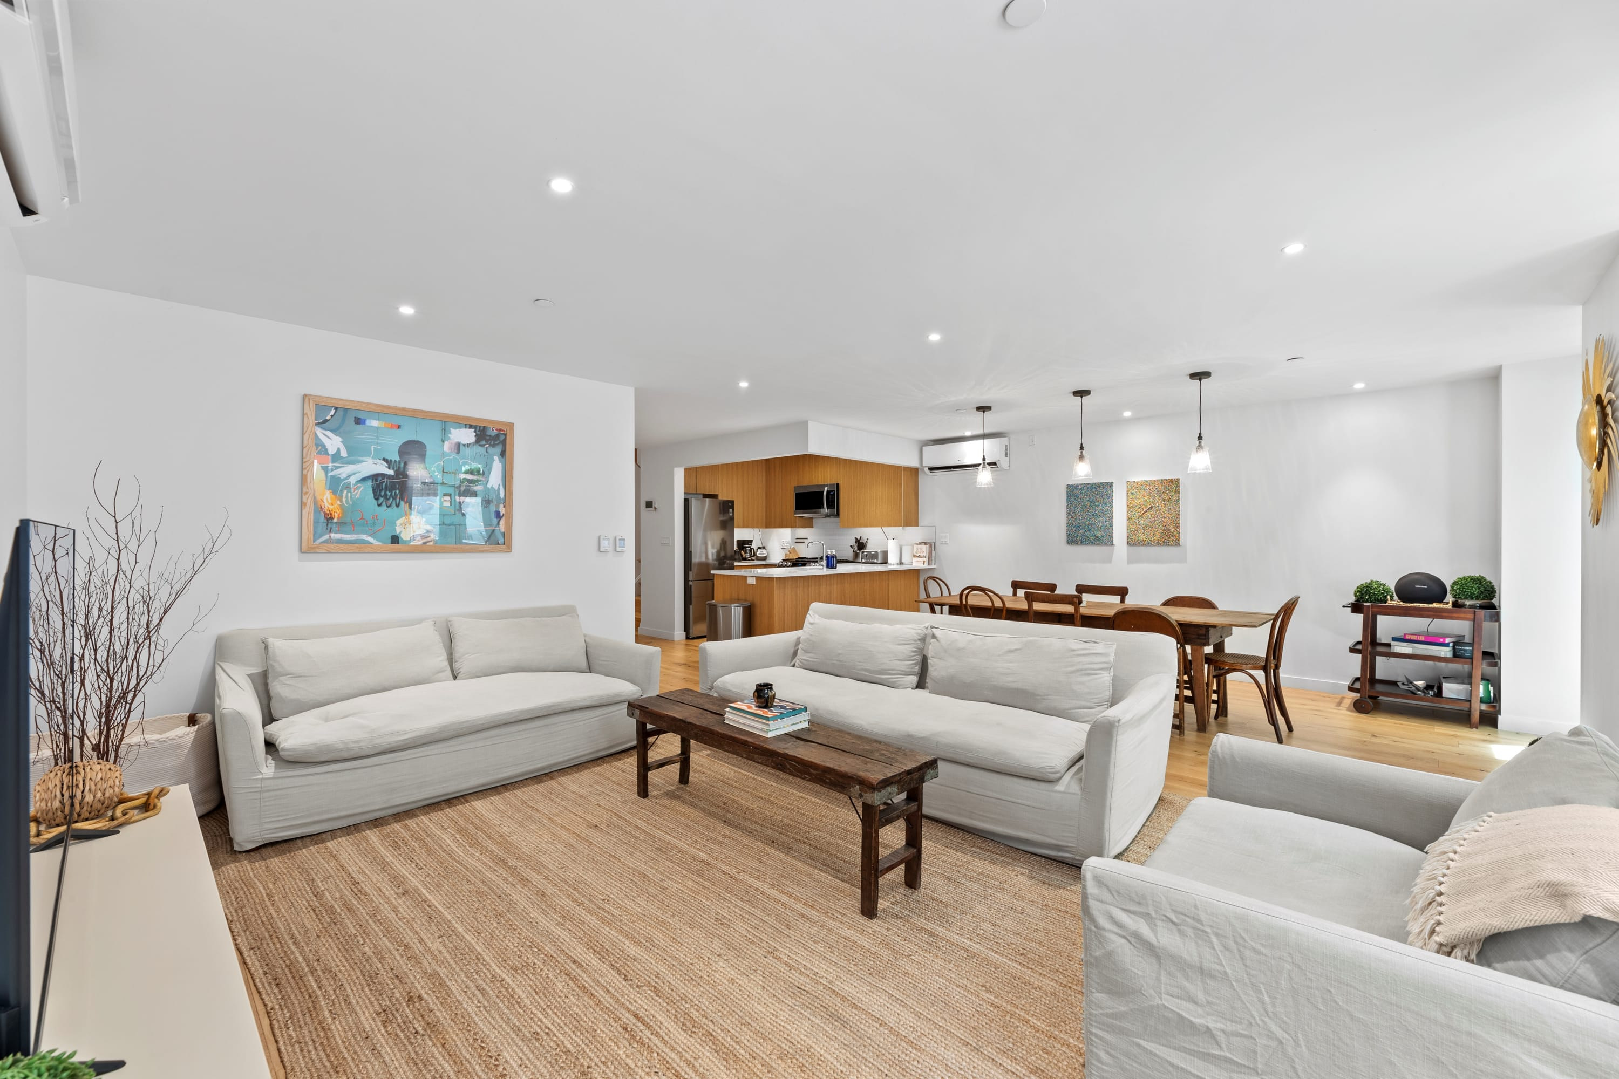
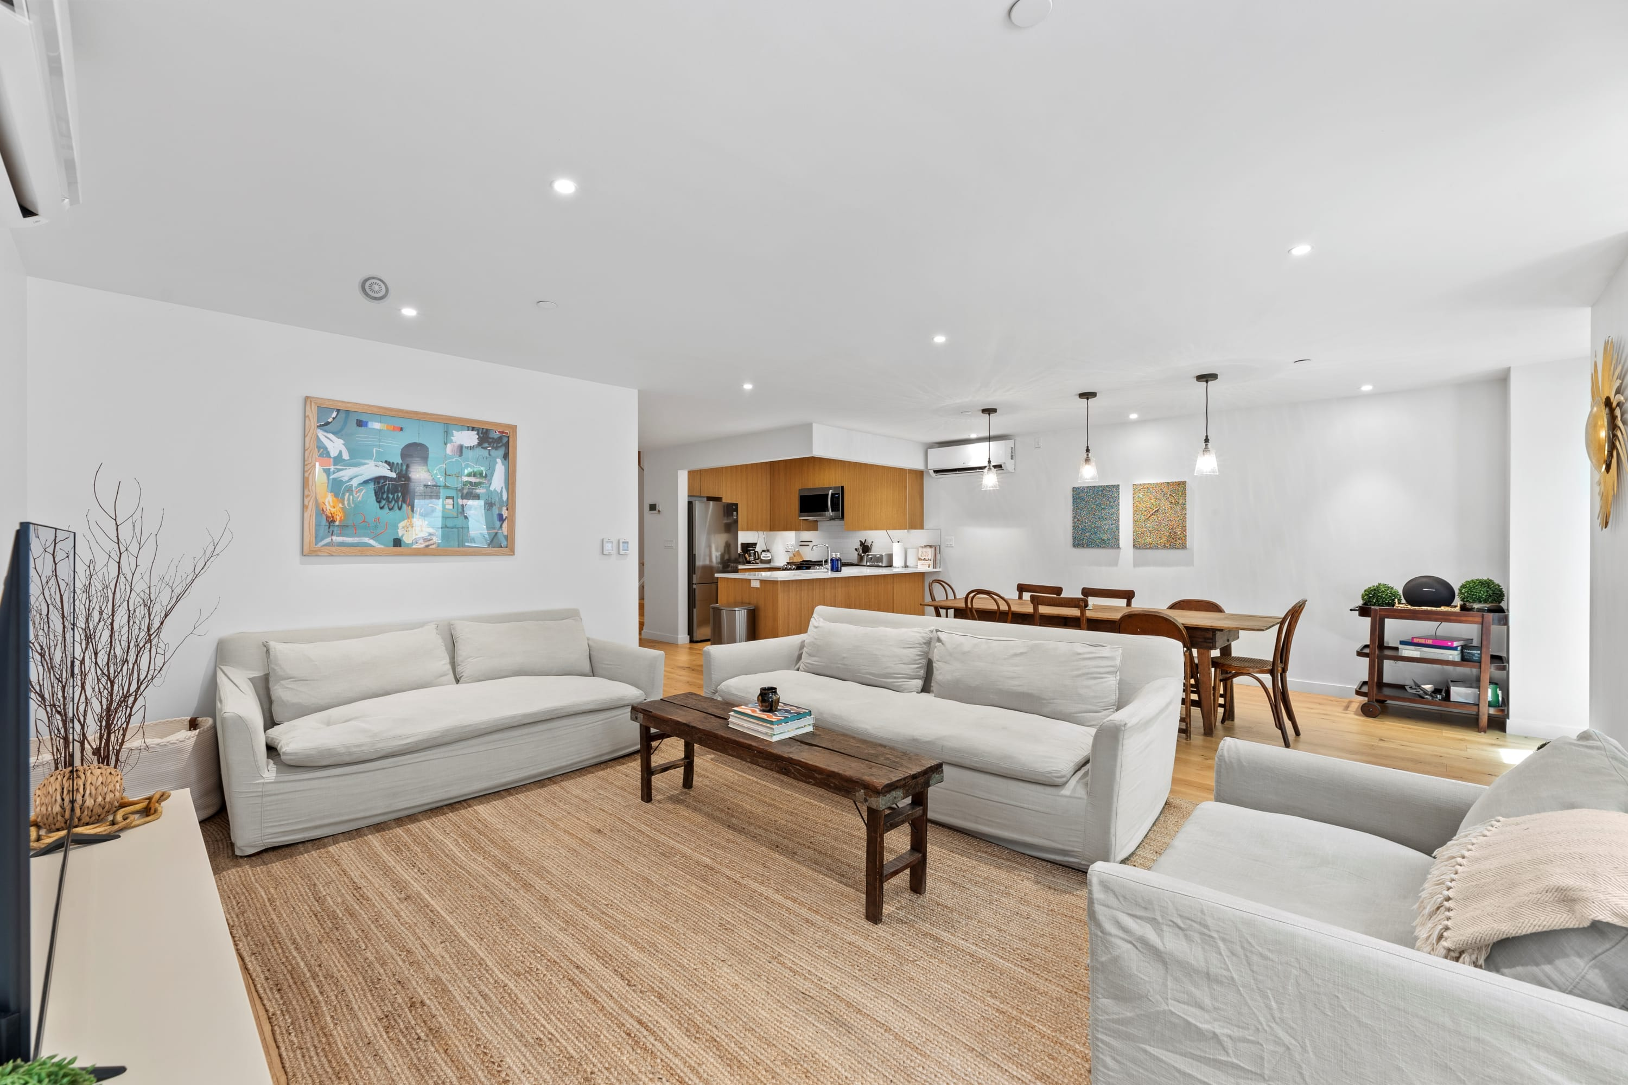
+ smoke detector [357,274,392,304]
